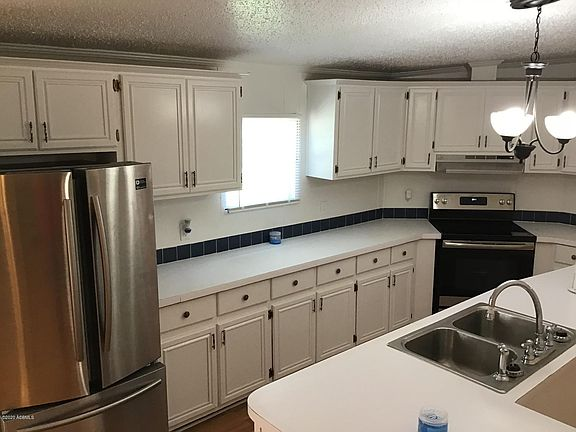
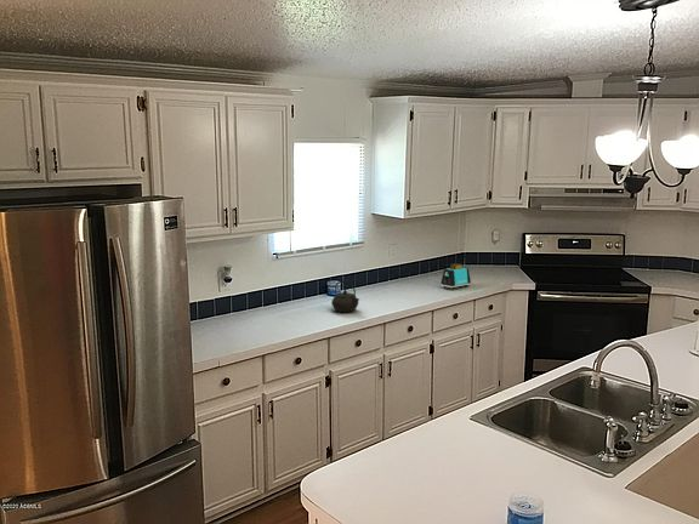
+ toaster [439,262,472,291]
+ kettle [330,279,360,313]
